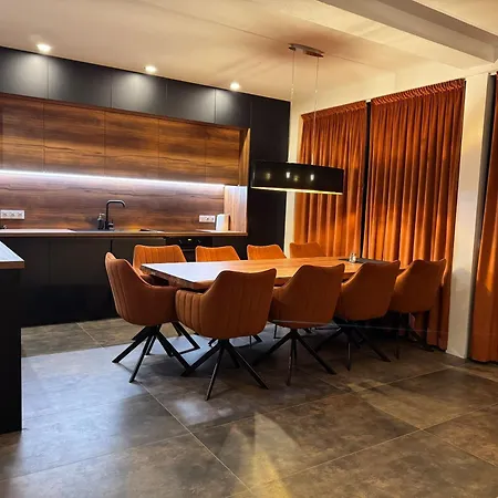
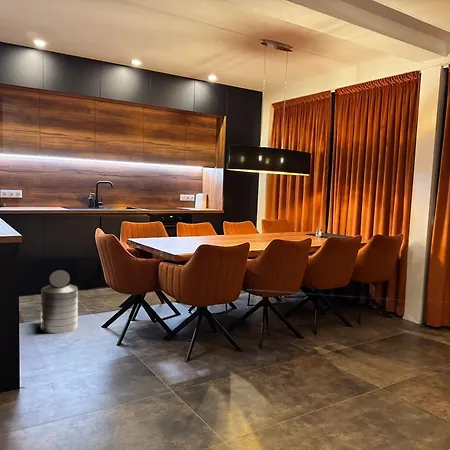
+ trash can [39,269,79,334]
